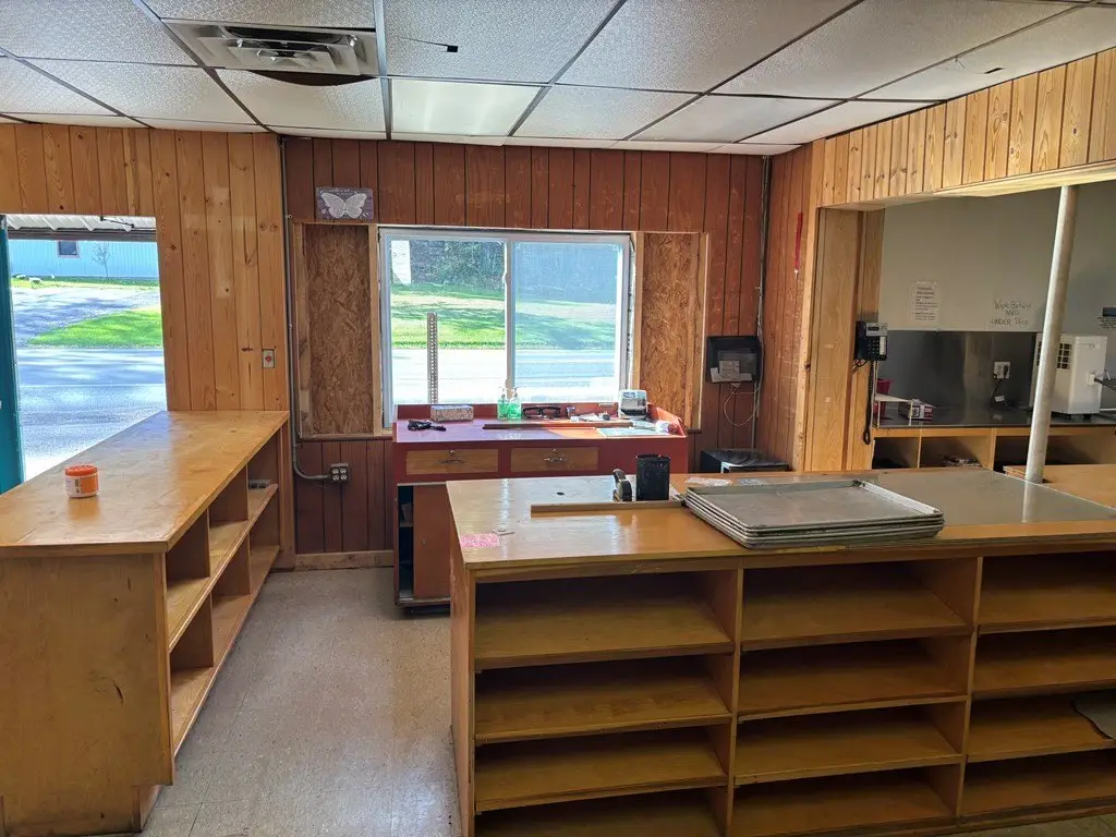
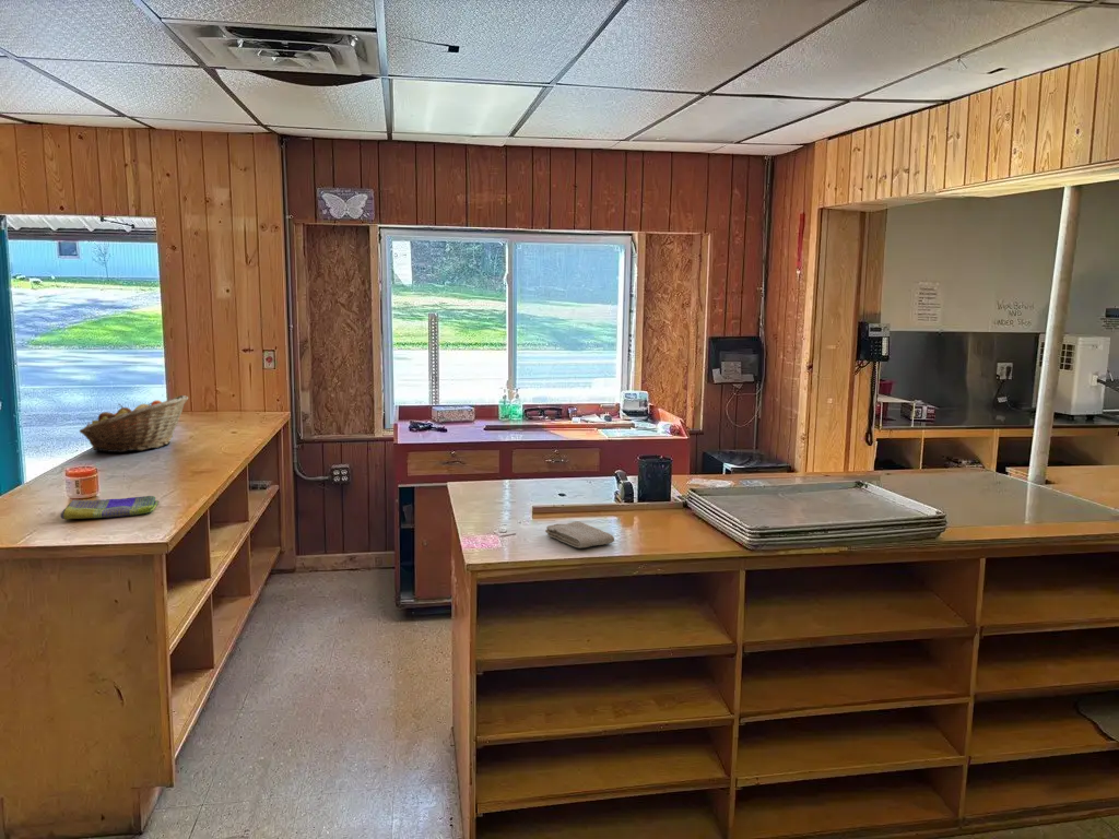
+ dish towel [60,495,160,520]
+ washcloth [544,520,615,550]
+ fruit basket [79,394,189,453]
